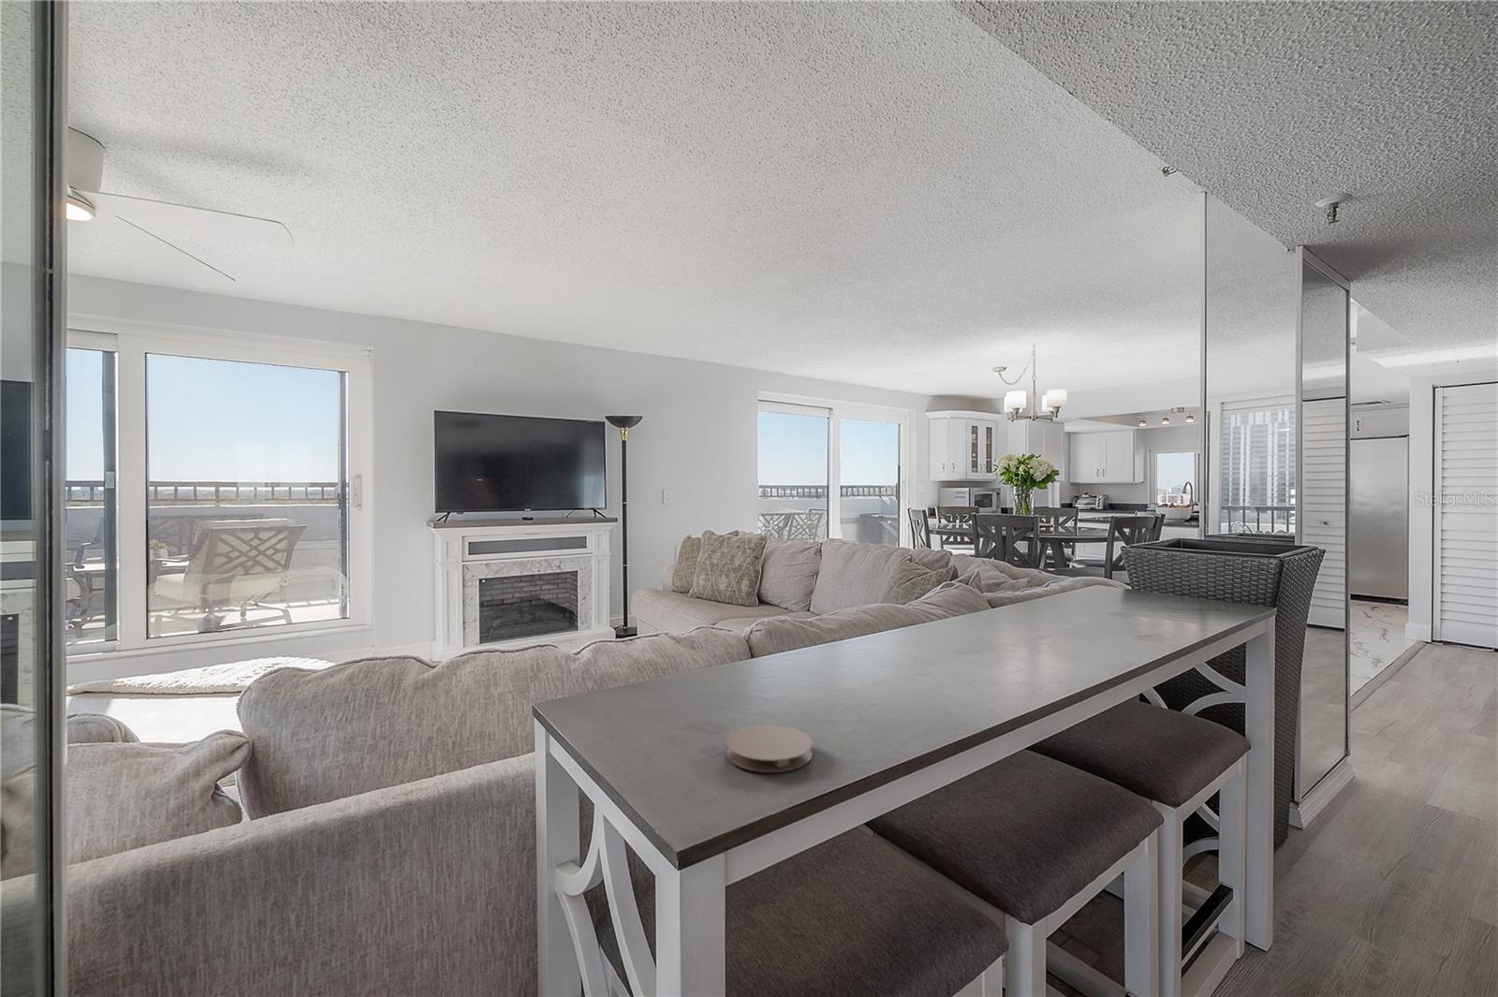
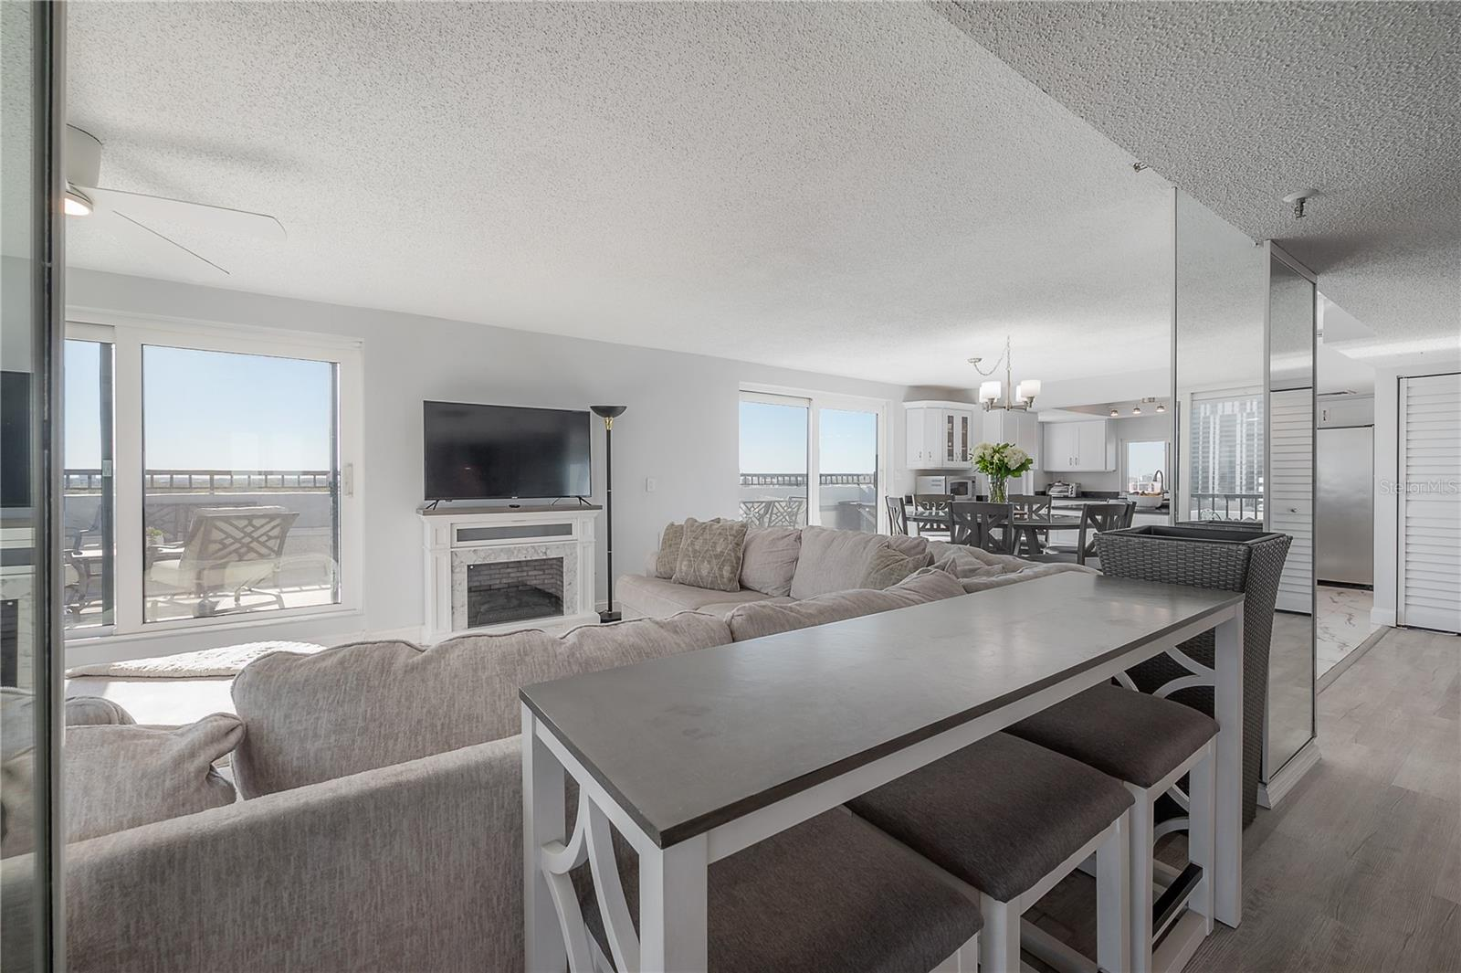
- coaster [726,723,814,773]
